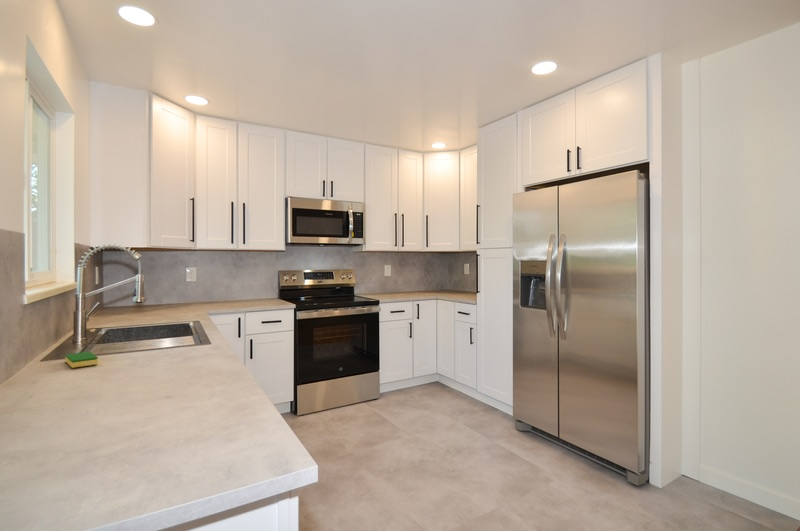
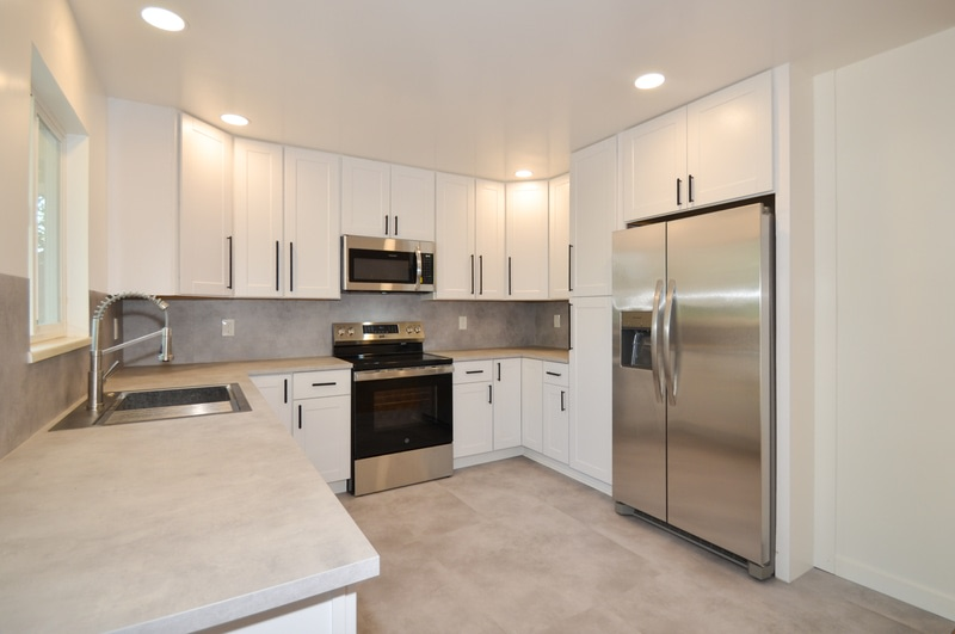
- dish sponge [64,351,99,369]
